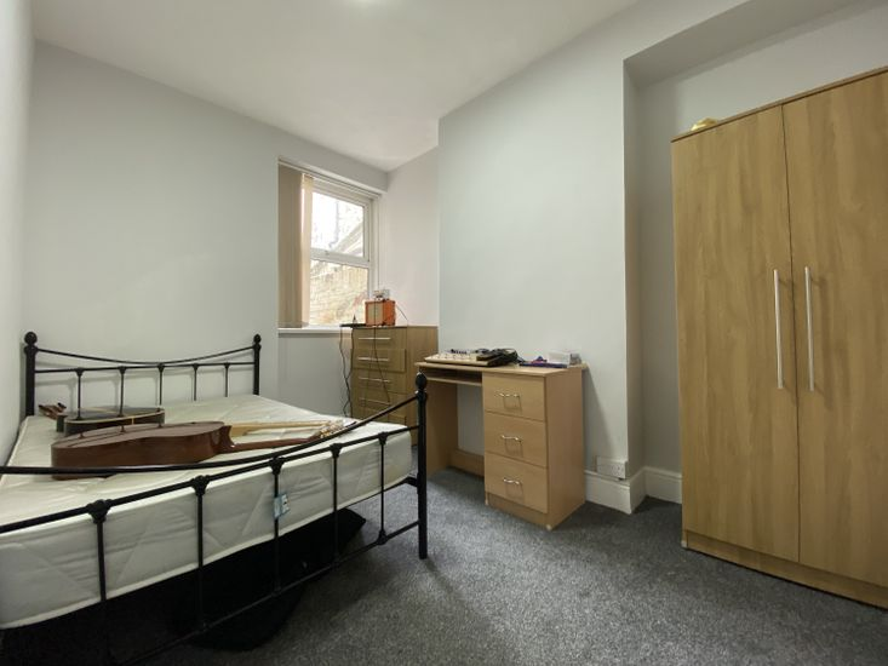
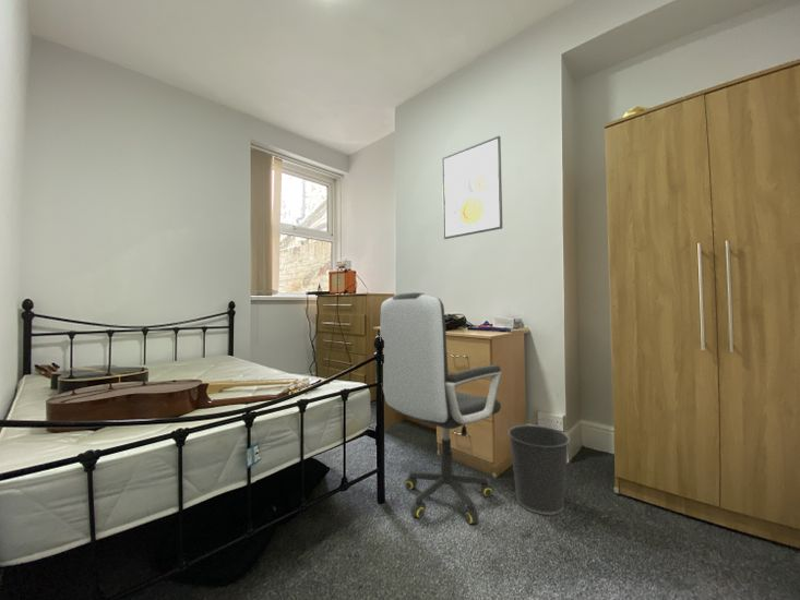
+ wastebasket [508,424,571,516]
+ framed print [441,135,503,240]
+ office chair [379,291,503,525]
